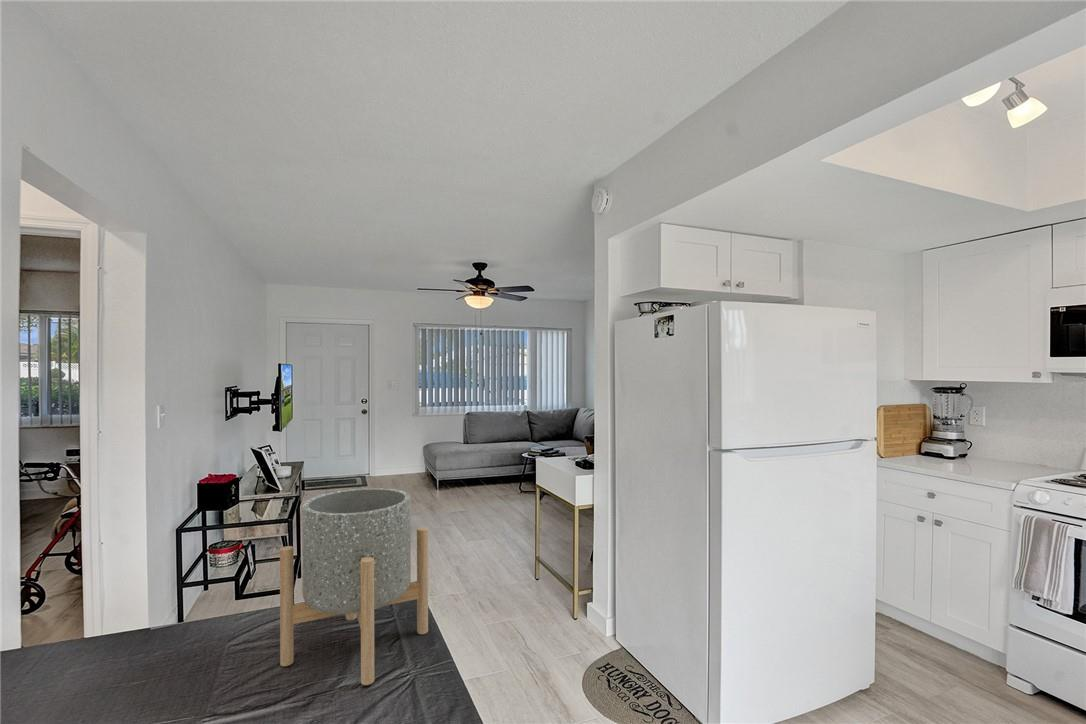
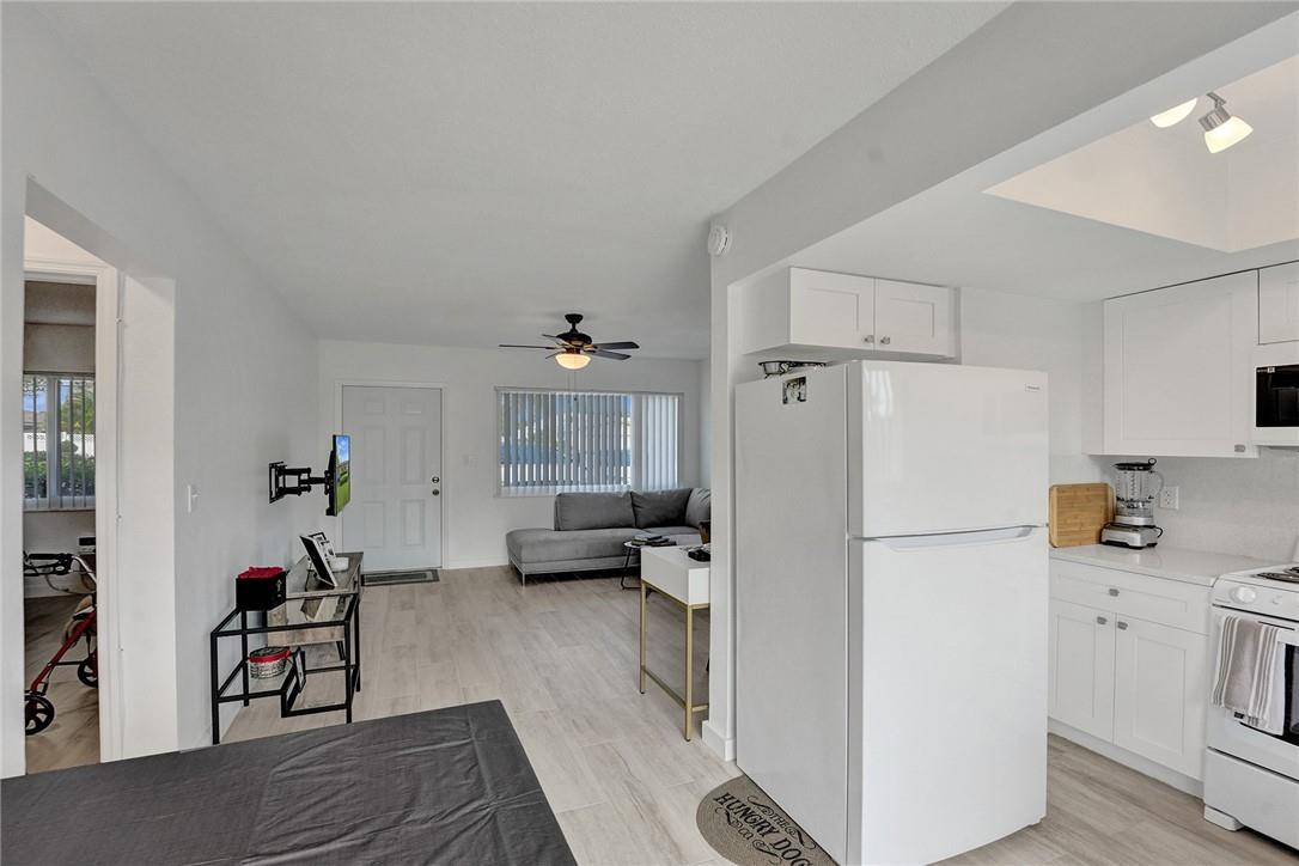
- planter [279,487,429,686]
